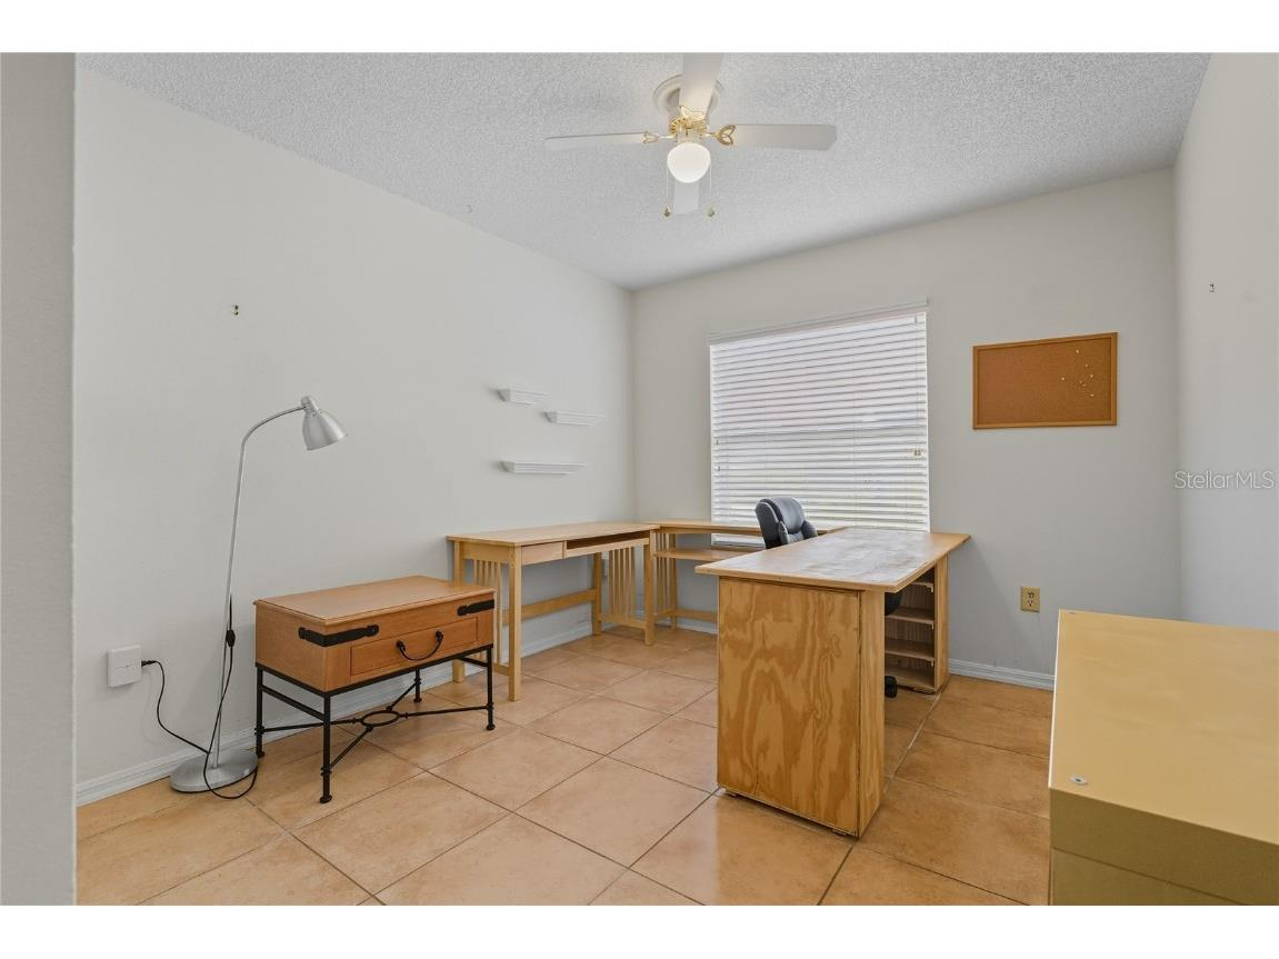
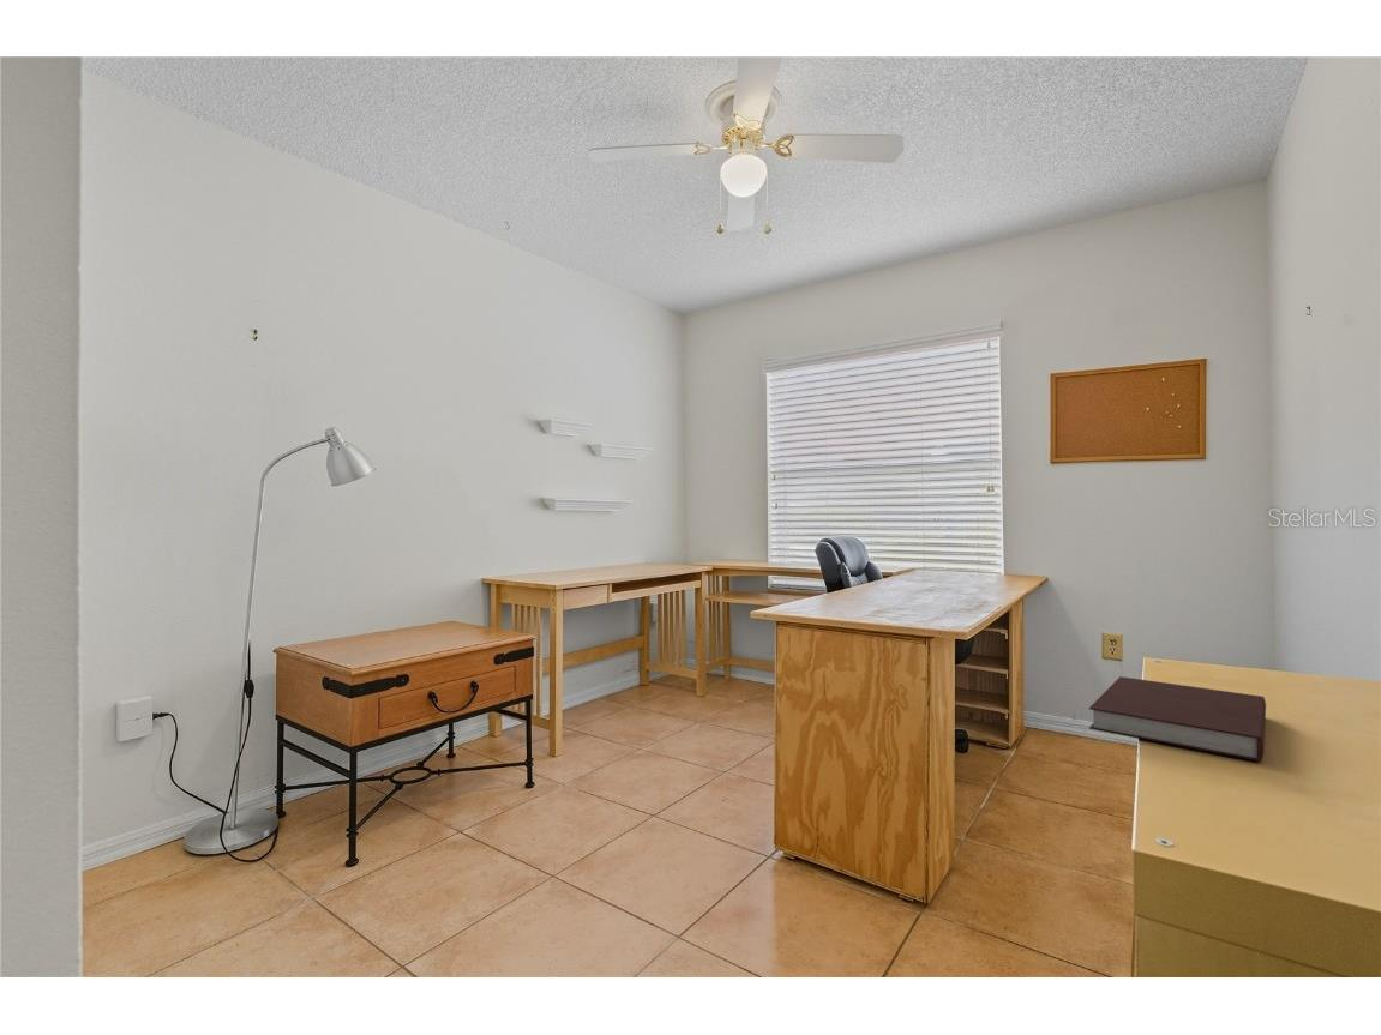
+ notebook [1088,675,1267,763]
